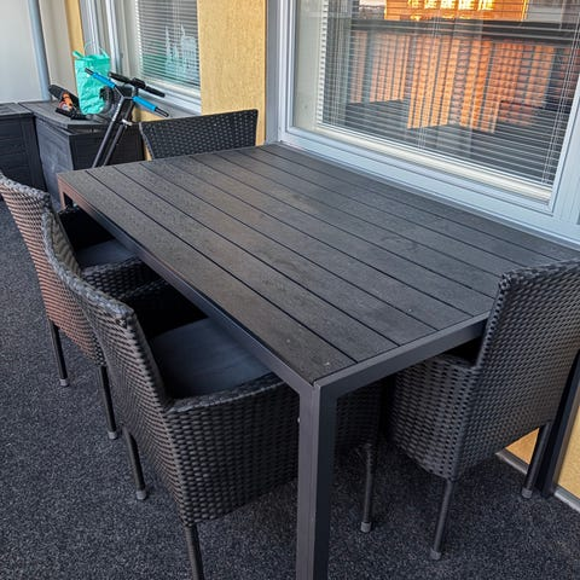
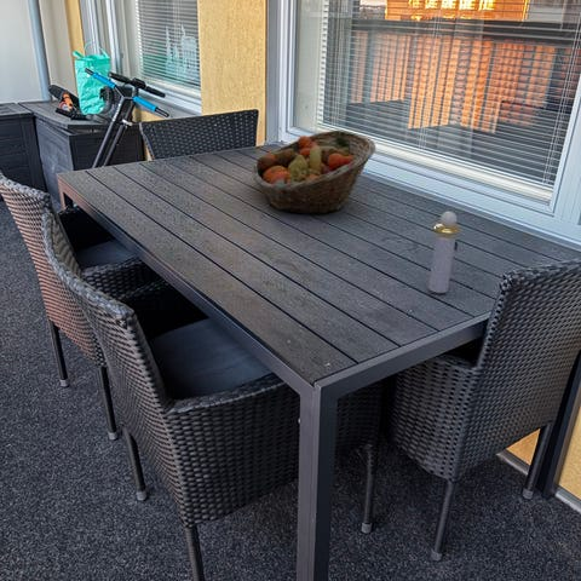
+ fruit basket [251,130,376,215]
+ perfume bottle [427,211,461,294]
